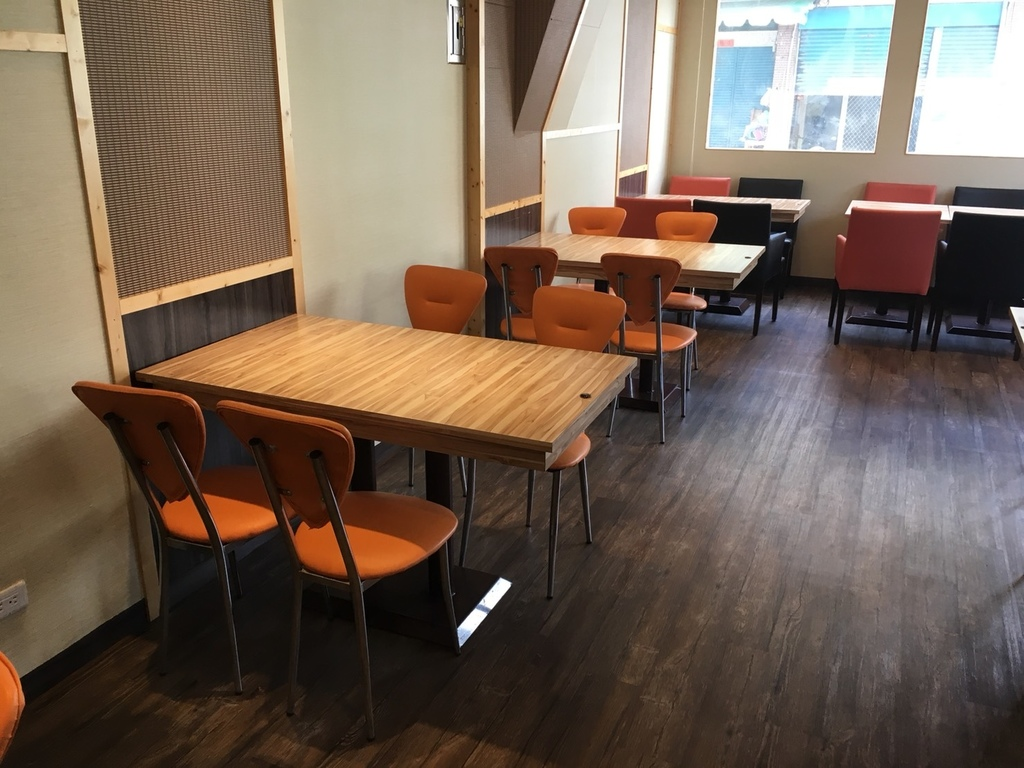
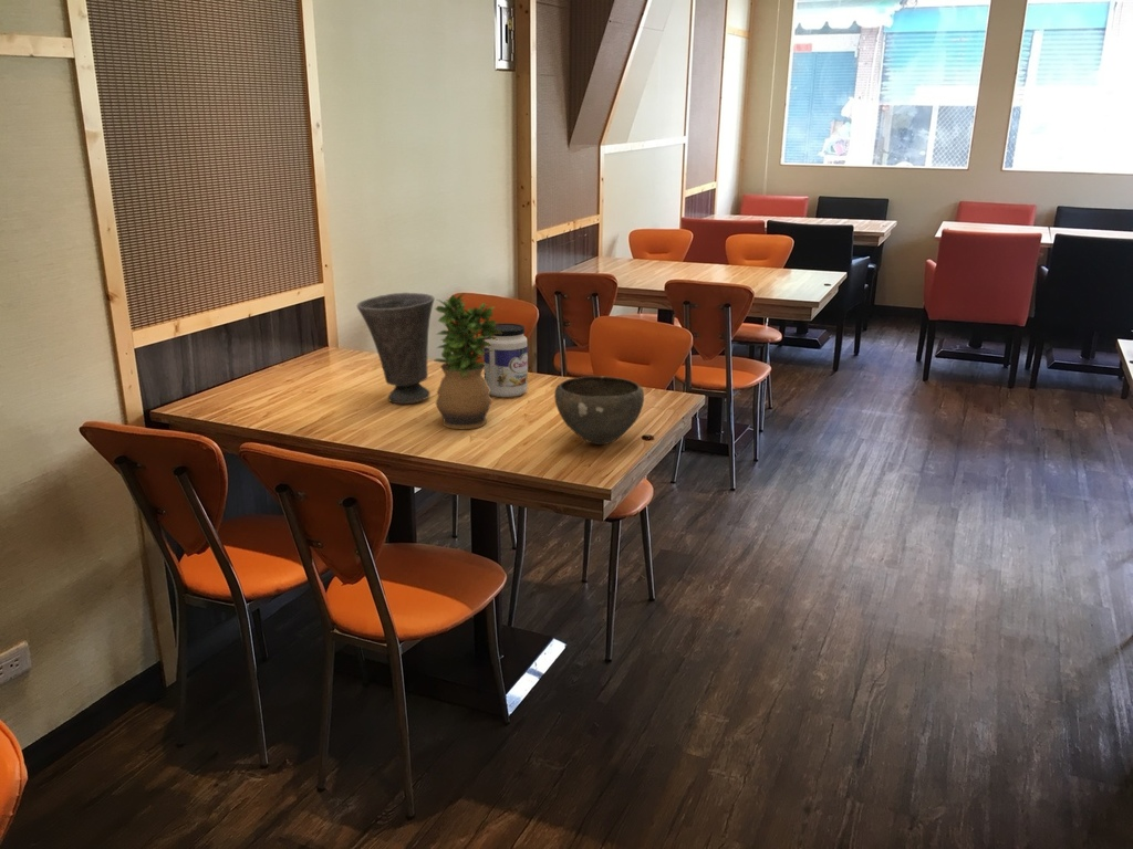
+ vase [356,292,436,405]
+ potted plant [432,293,502,430]
+ bowl [553,375,645,446]
+ jar [482,323,529,398]
